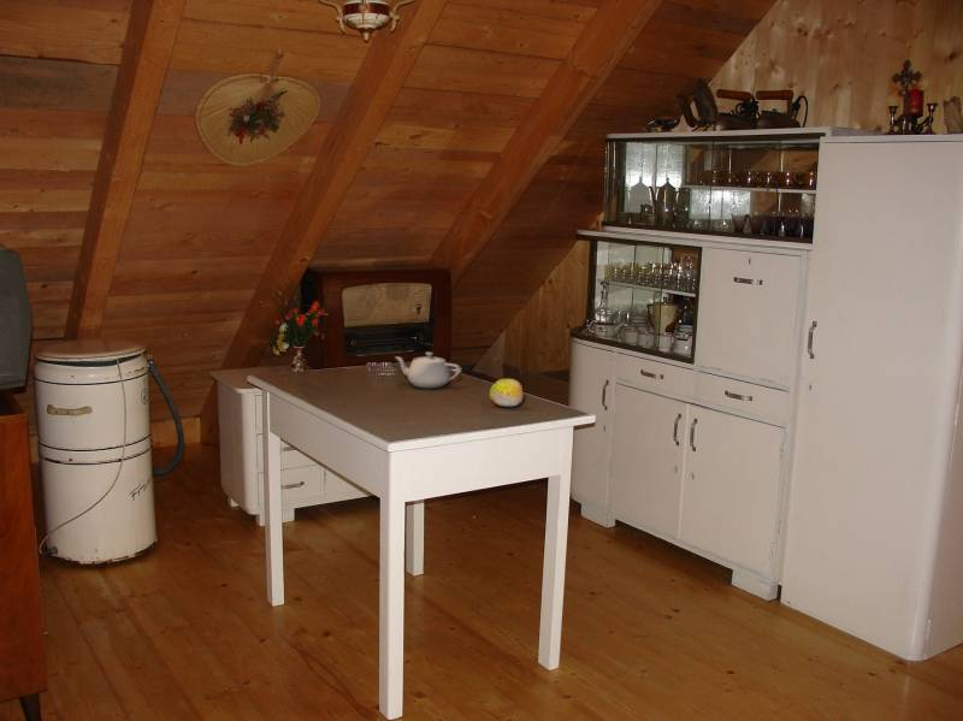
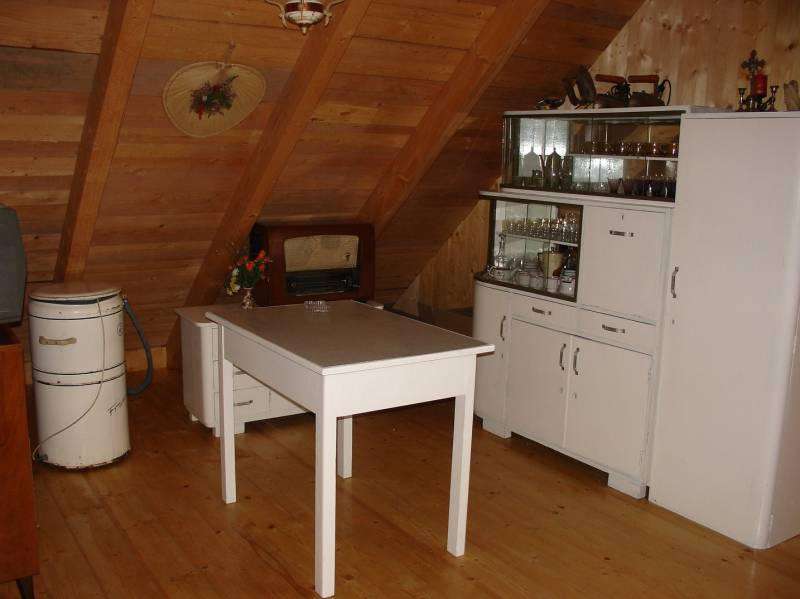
- fruit [489,378,524,408]
- teapot [395,351,461,389]
